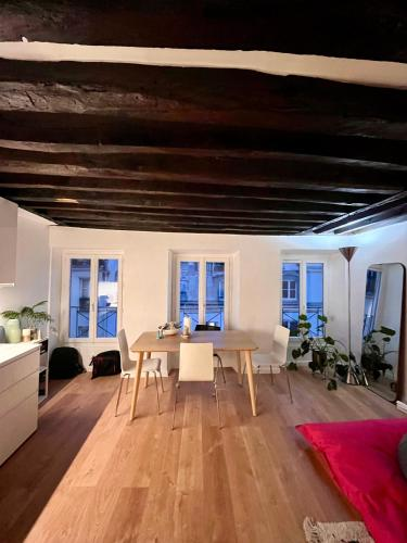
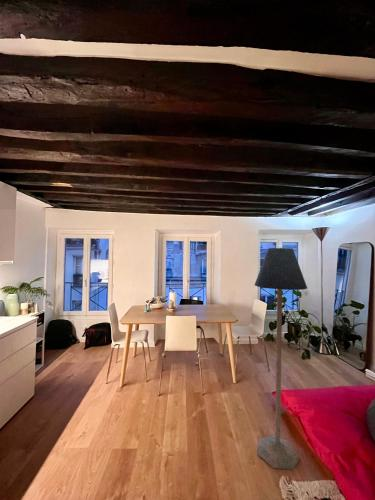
+ floor lamp [254,247,308,471]
